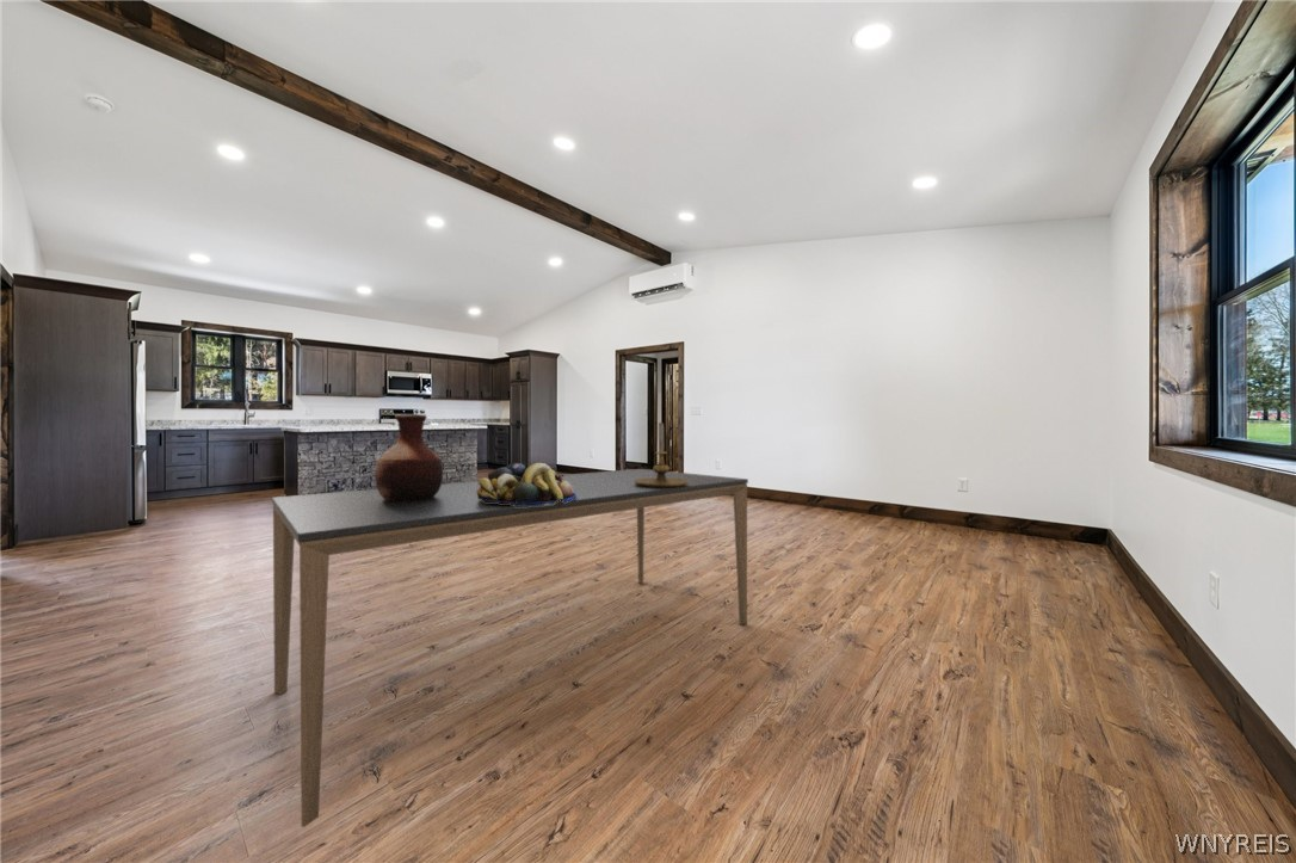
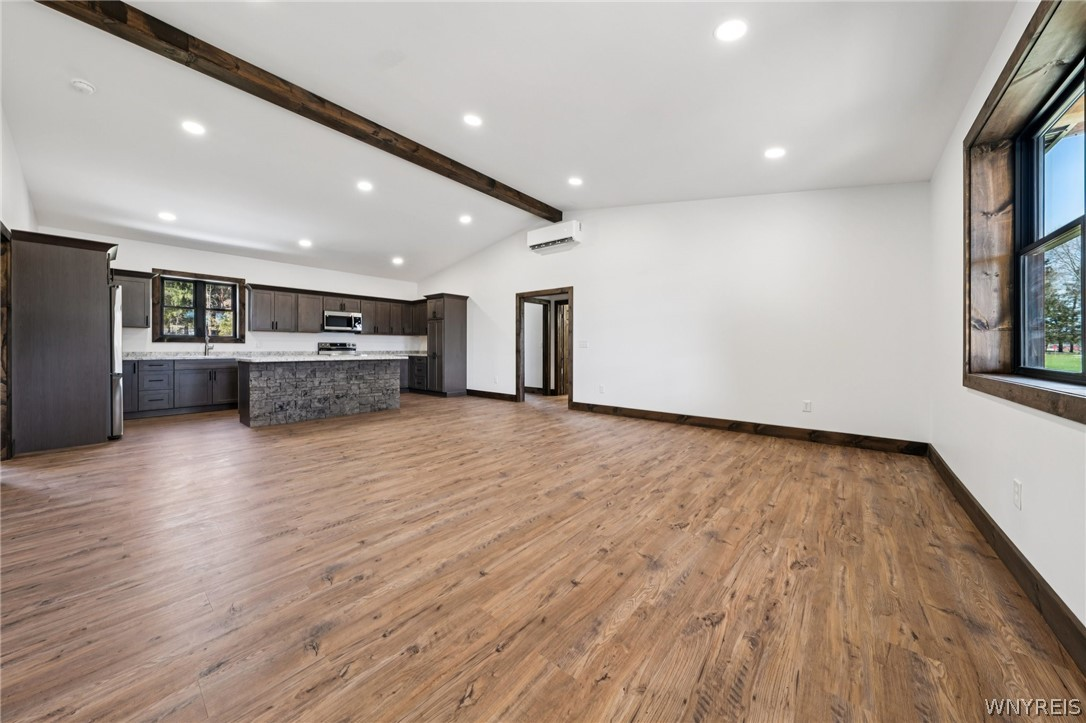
- candle holder [634,421,689,487]
- dining table [271,468,749,828]
- fruit bowl [476,462,578,507]
- vase [374,414,444,501]
